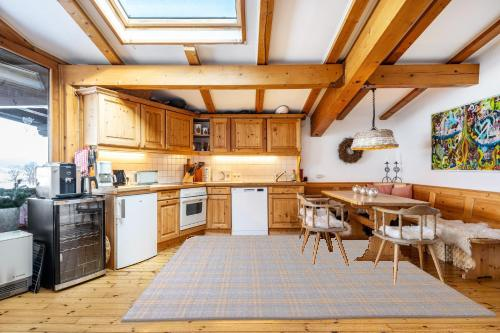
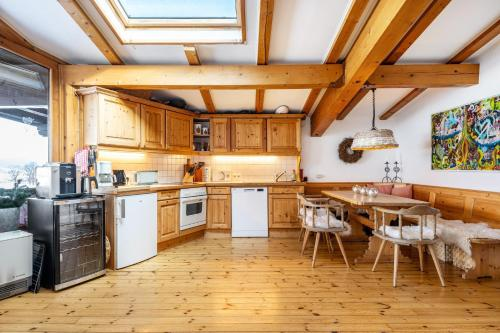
- rug [120,234,499,323]
